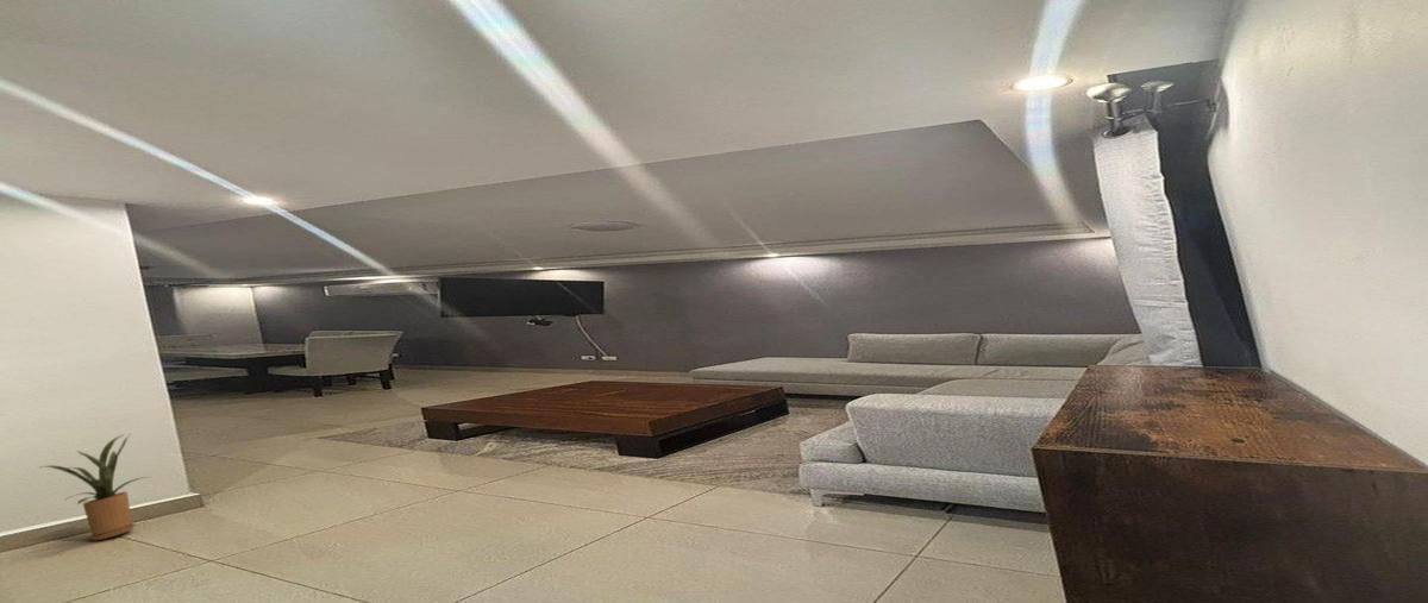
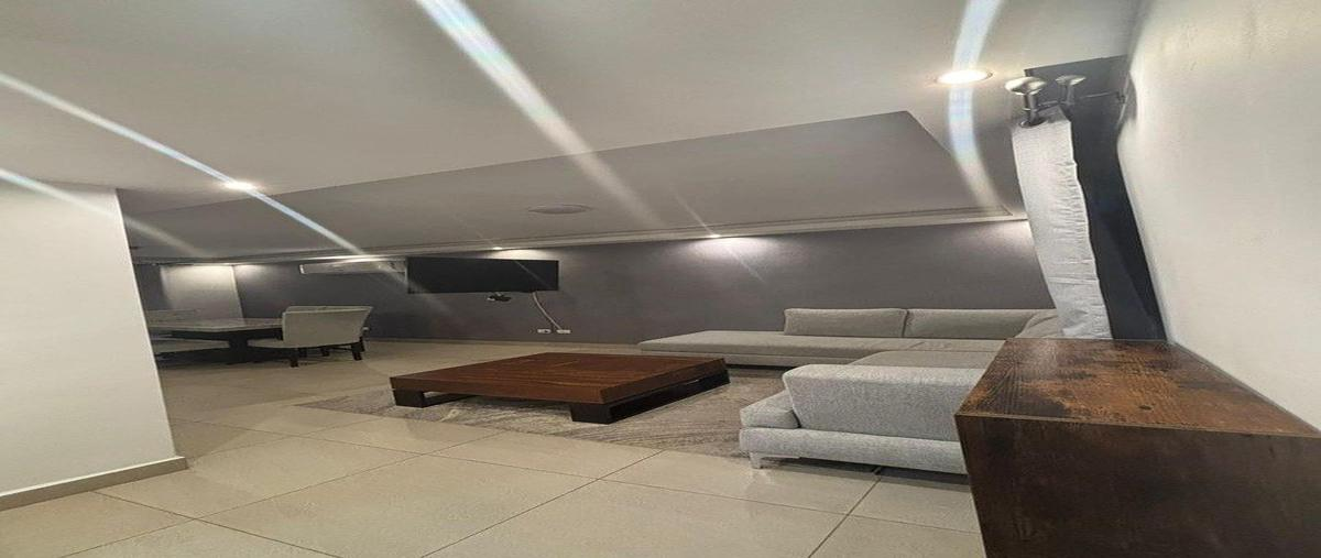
- house plant [40,433,152,541]
